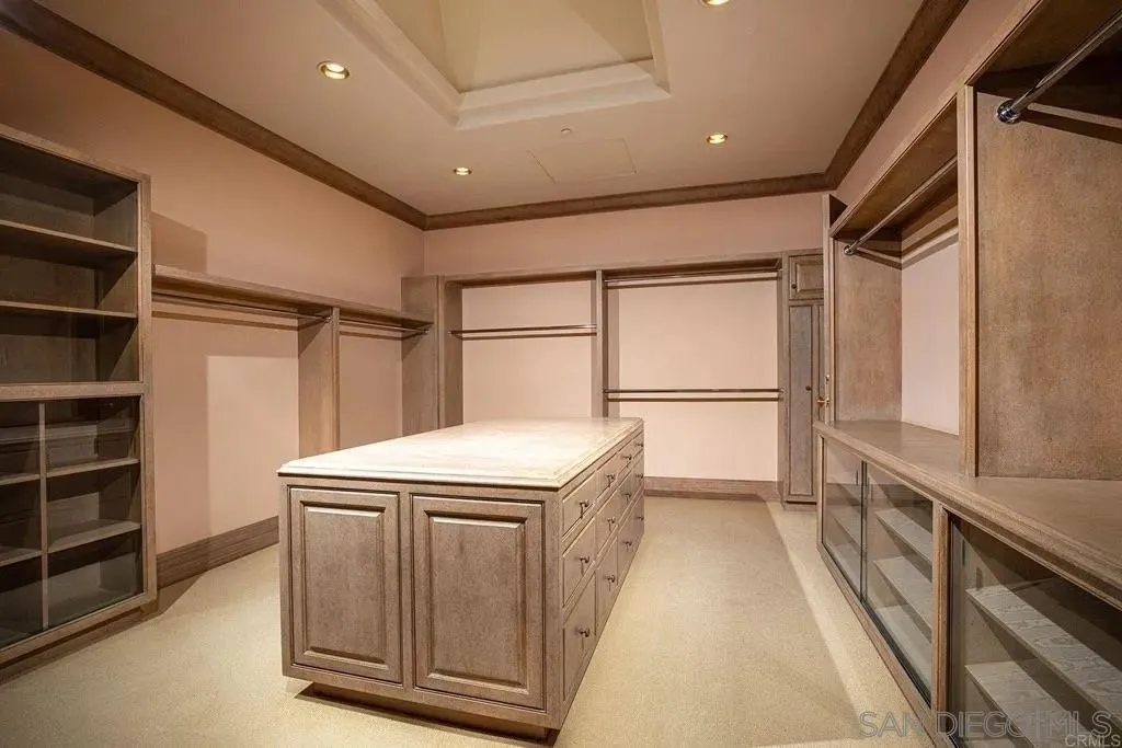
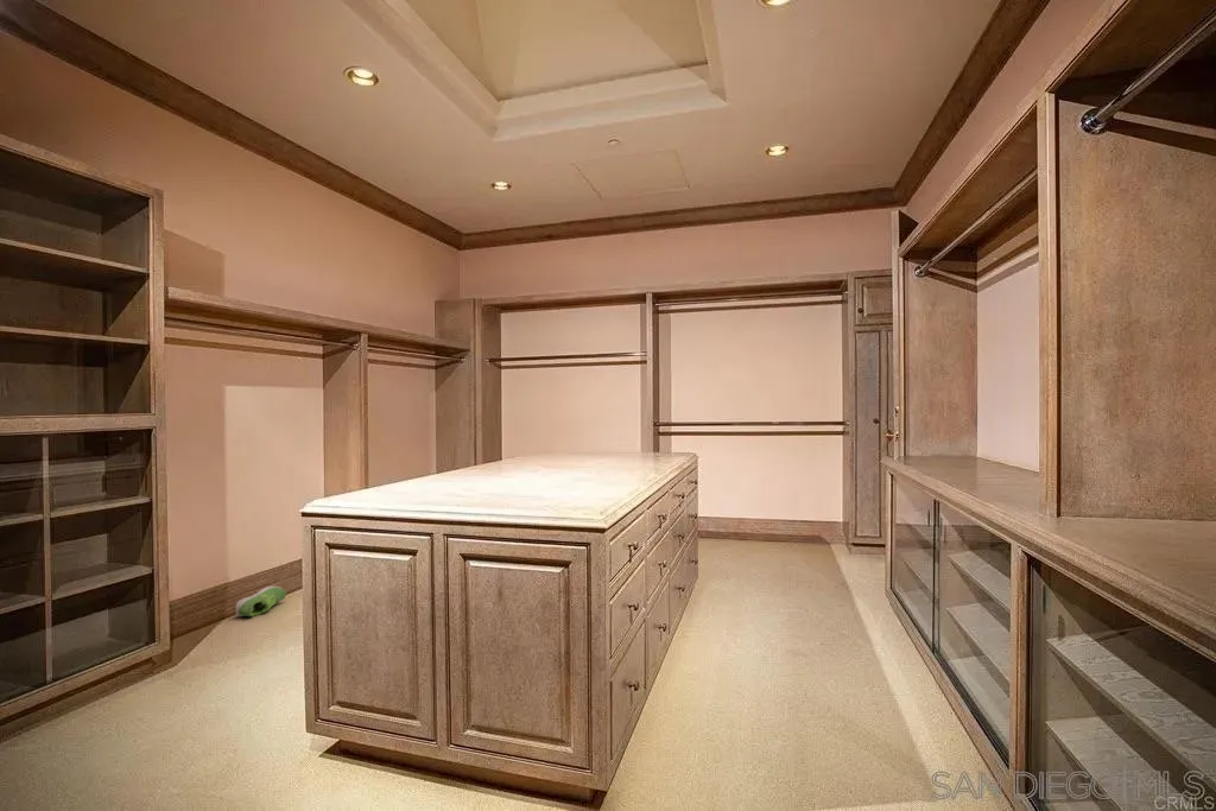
+ shoe [234,584,287,617]
